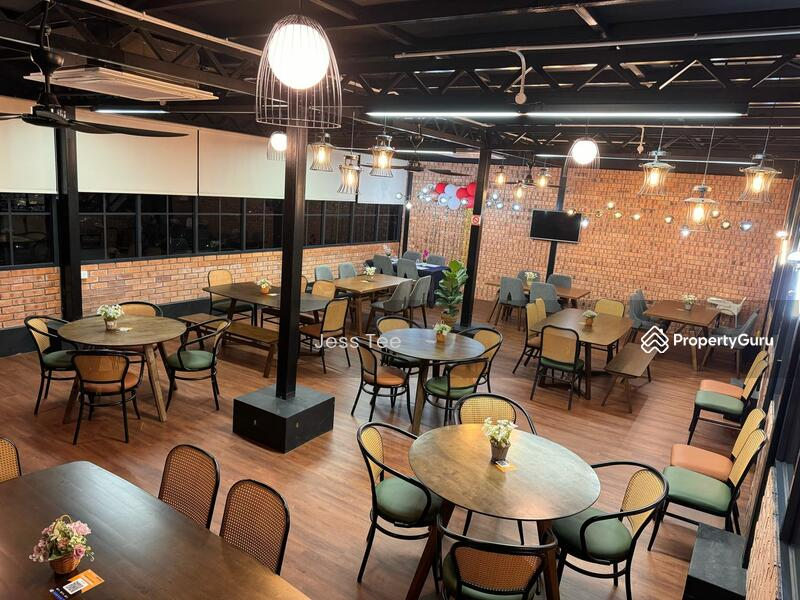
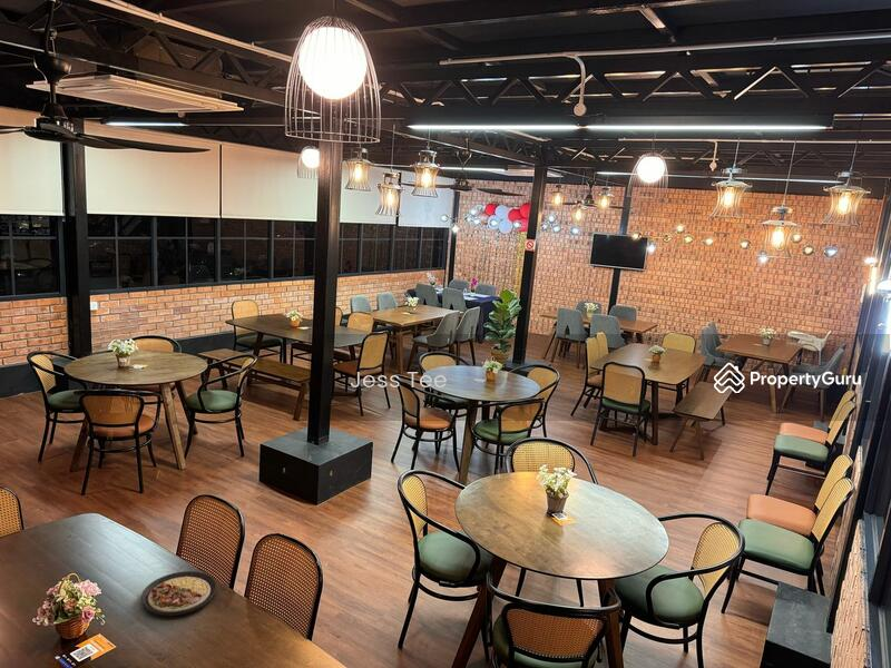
+ plate [140,570,218,617]
